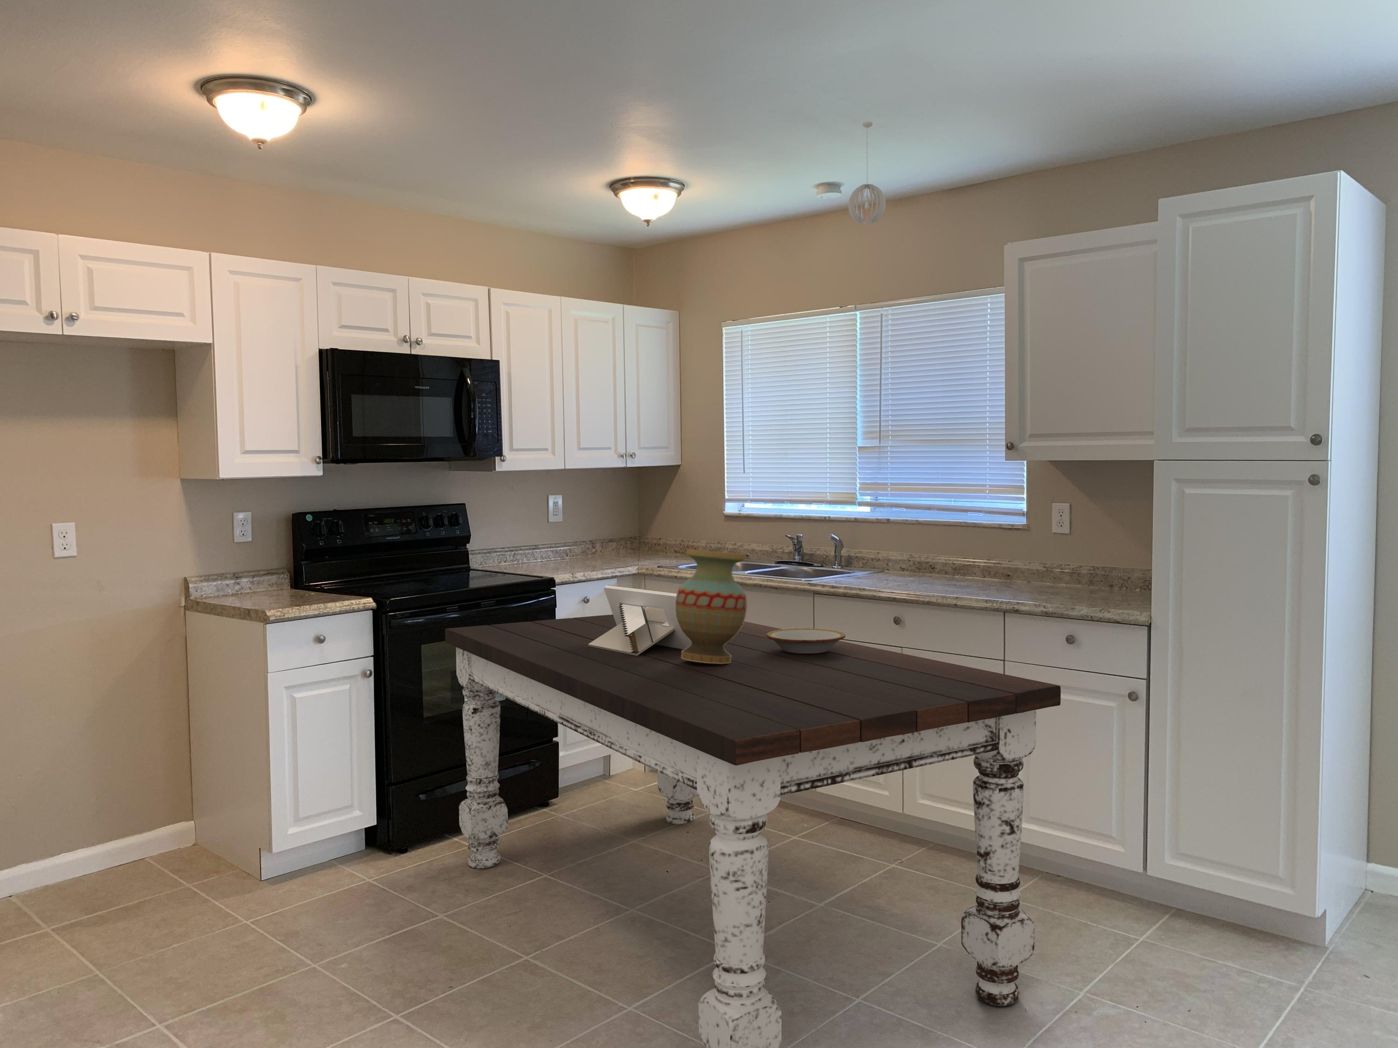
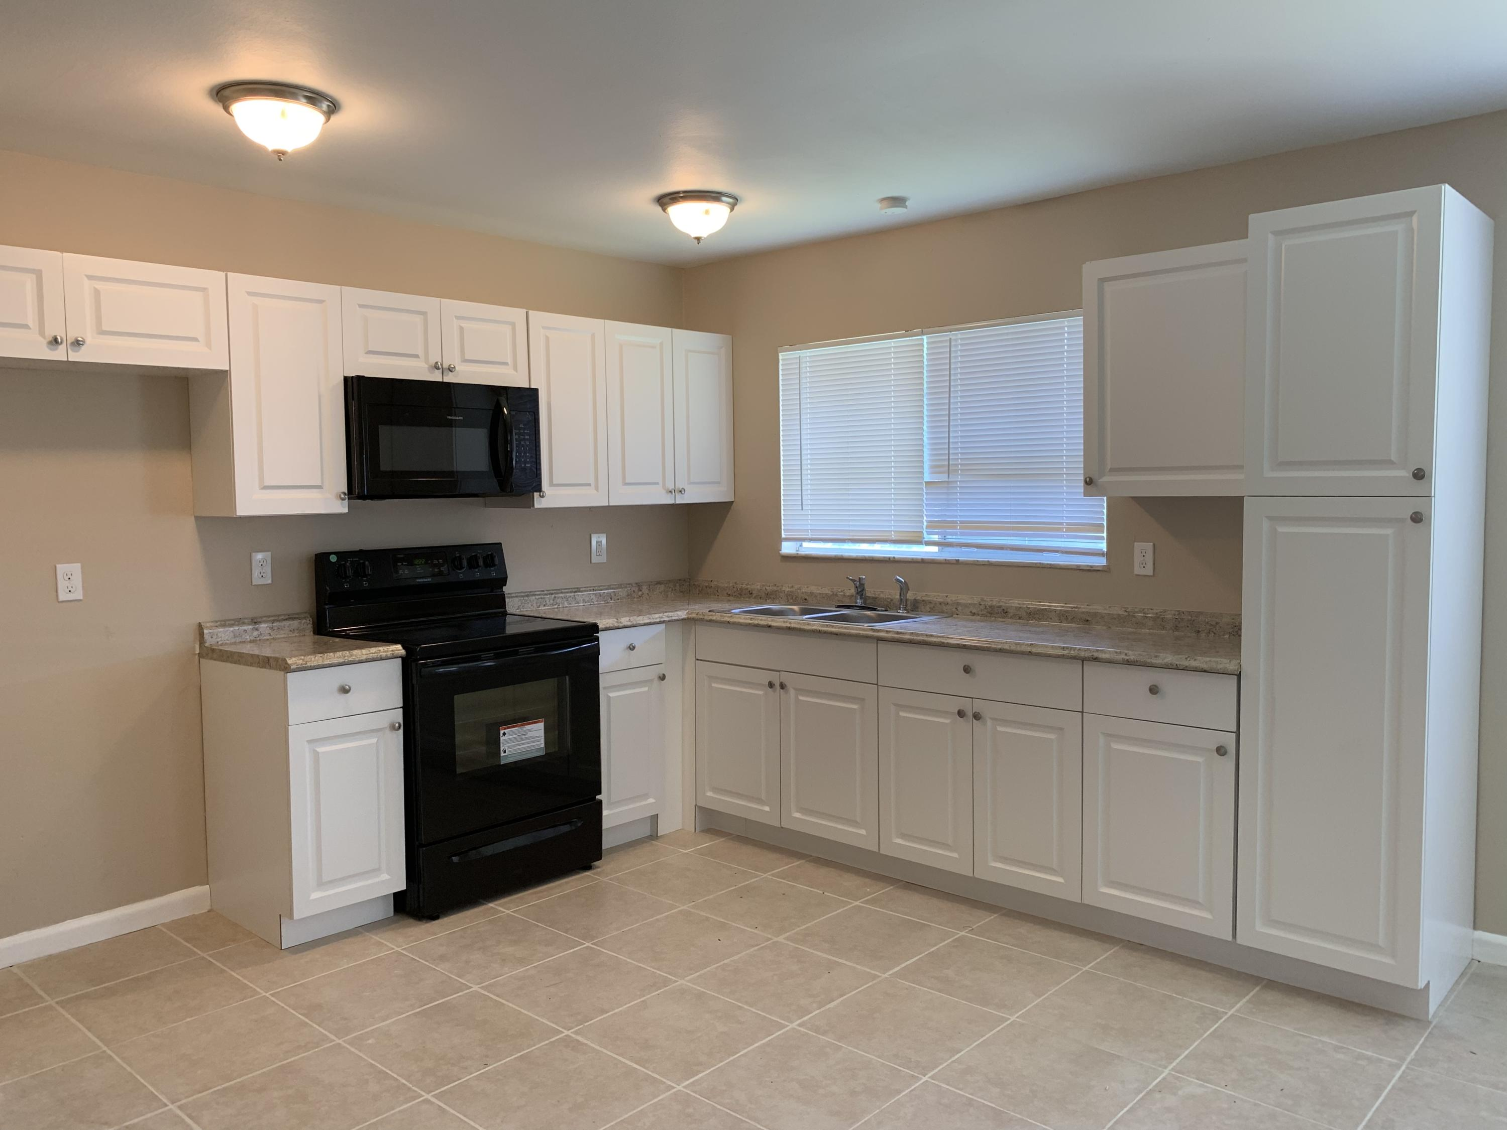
- dining table [445,614,1061,1048]
- pendant light [848,121,886,225]
- bowl [766,627,845,654]
- architectural model [588,585,691,656]
- vase [675,548,747,664]
